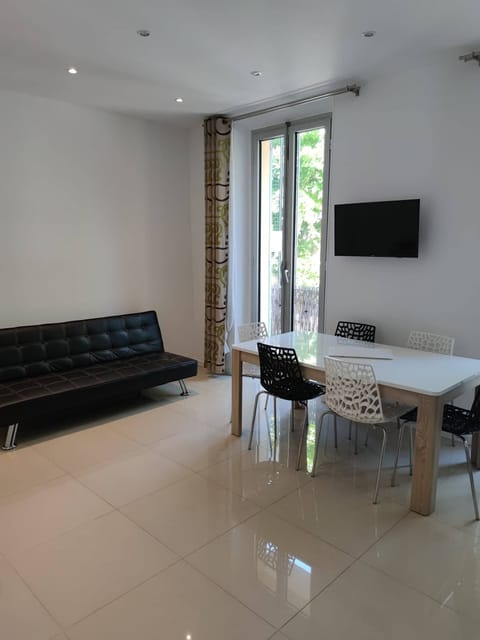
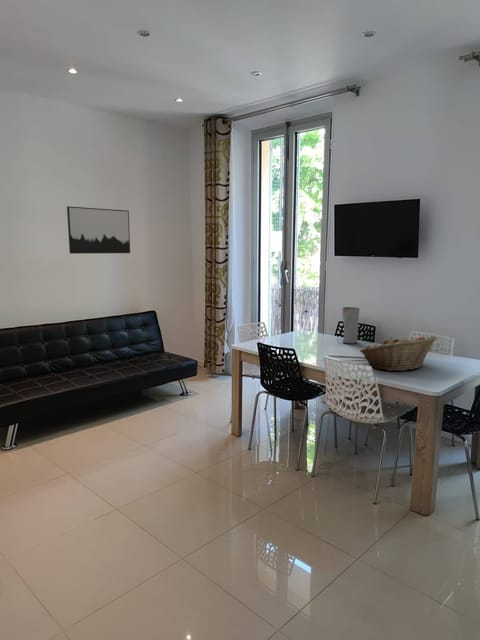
+ fruit basket [359,336,438,372]
+ vase [341,306,361,345]
+ wall art [66,205,131,255]
